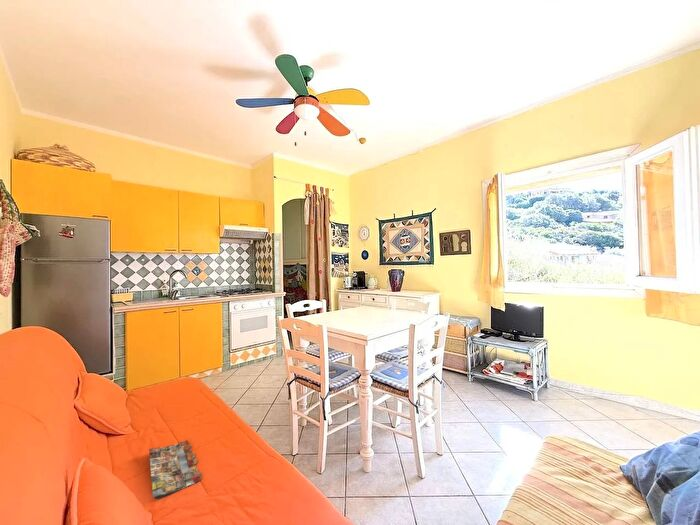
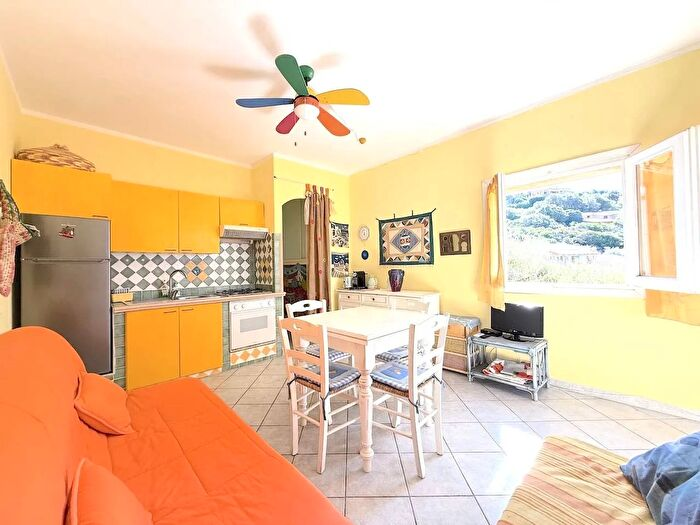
- magazine [148,439,202,500]
